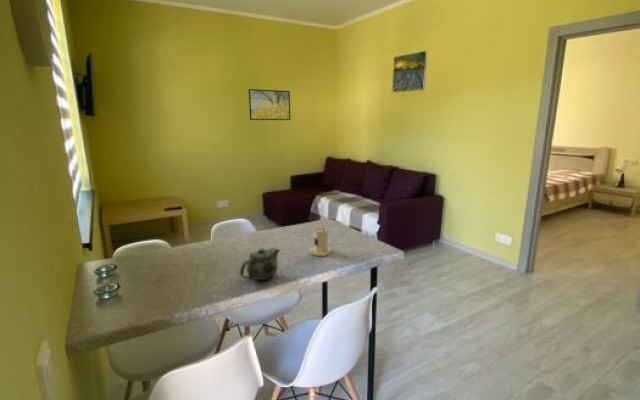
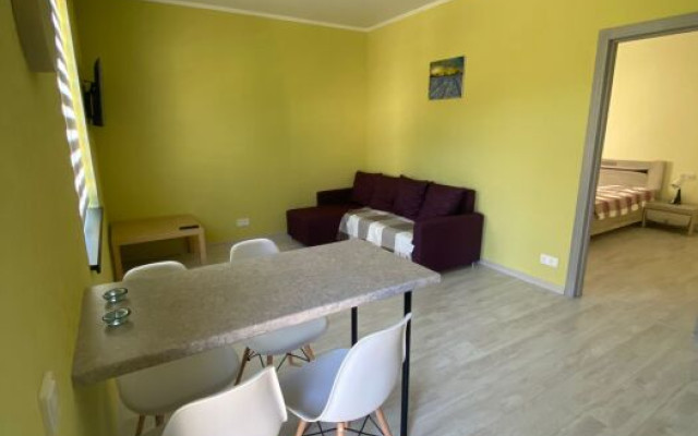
- chinaware [239,247,281,281]
- candle [309,227,332,257]
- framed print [248,88,291,121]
